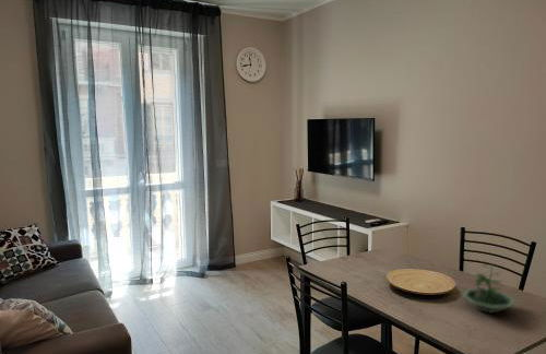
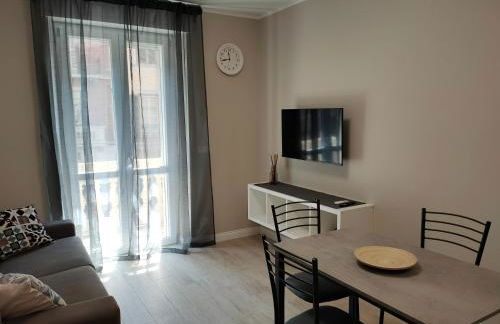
- terrarium [461,263,517,315]
